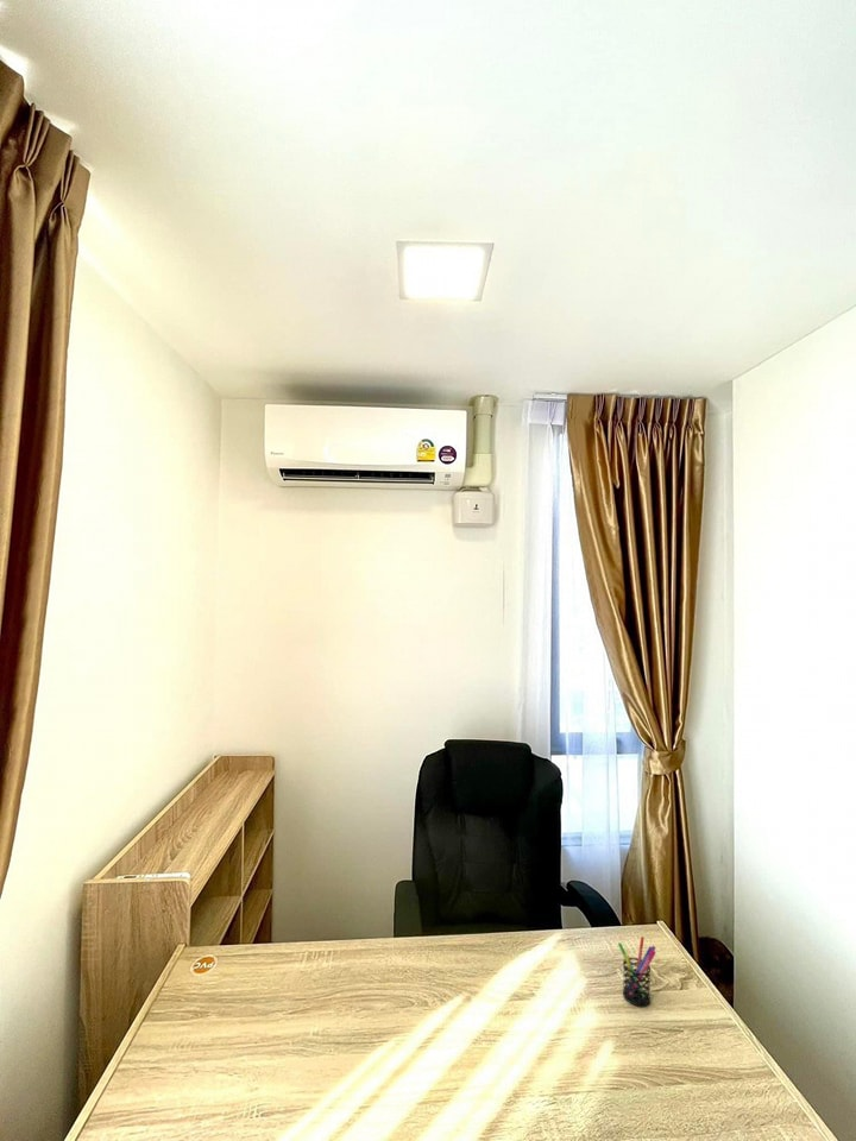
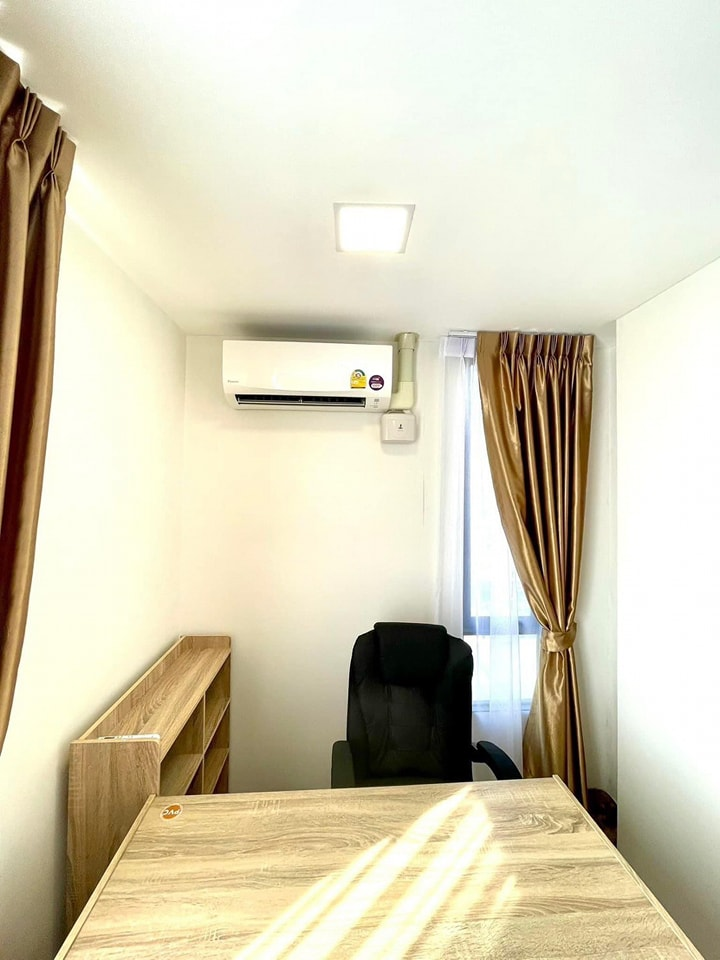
- pen holder [617,935,657,1007]
